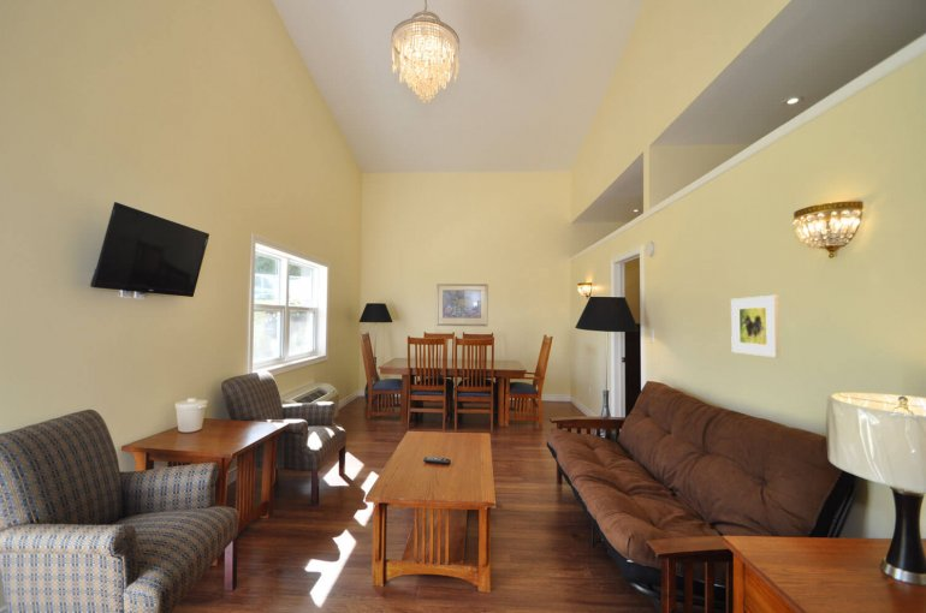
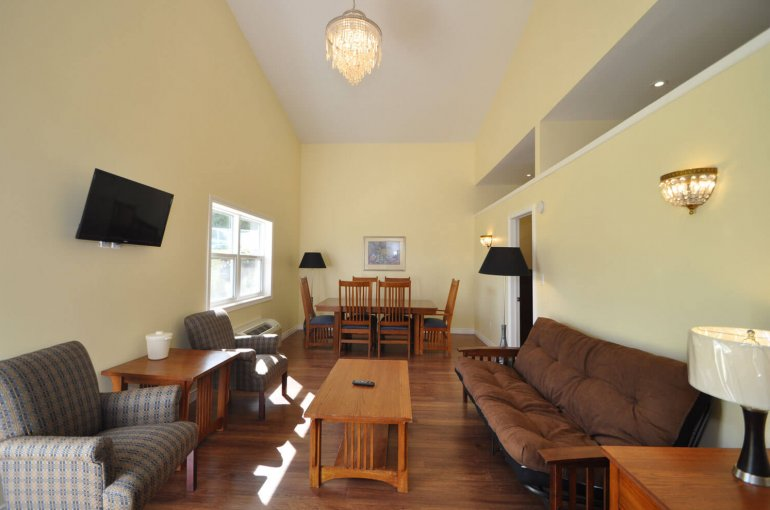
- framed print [730,294,780,358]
